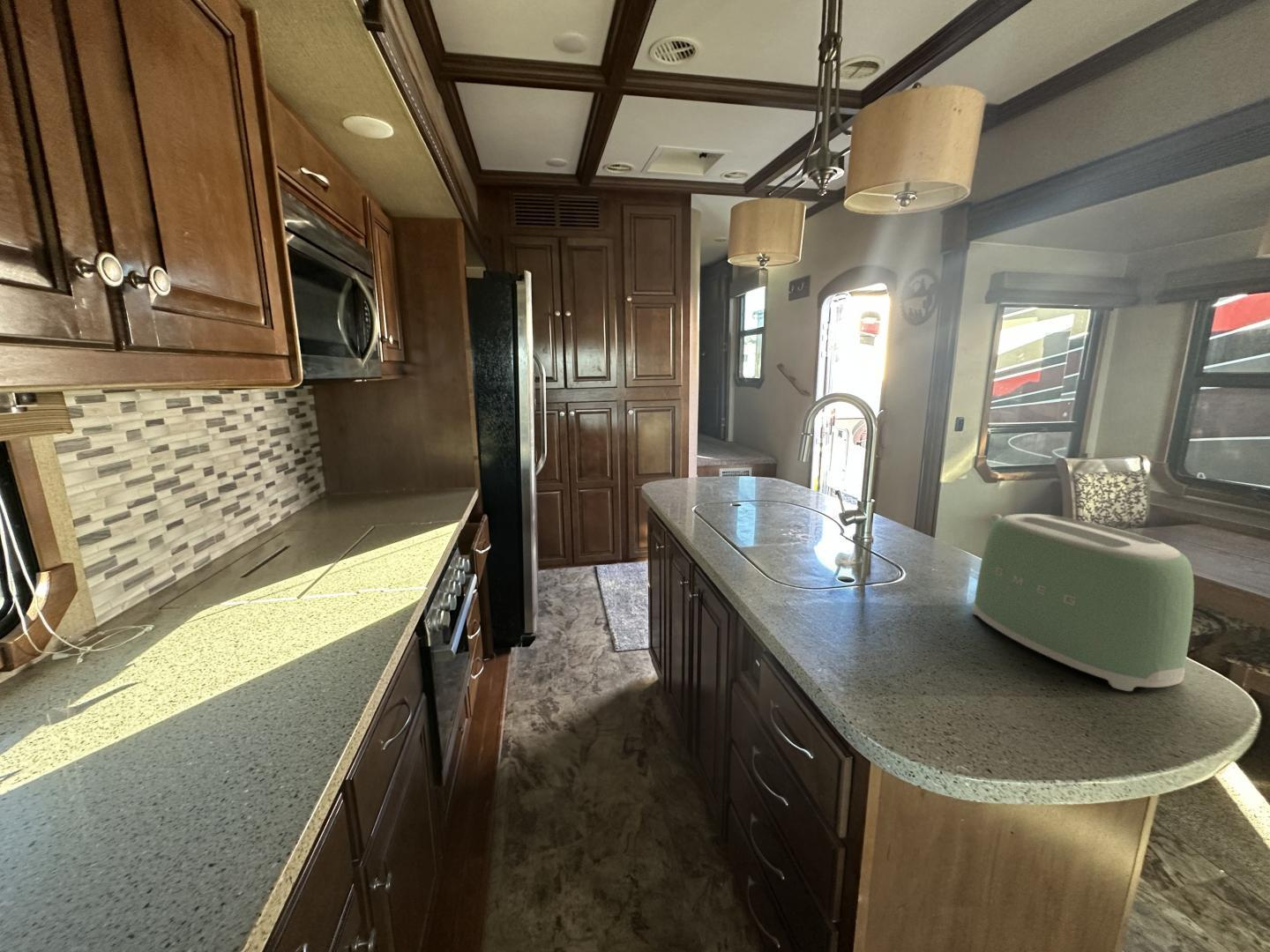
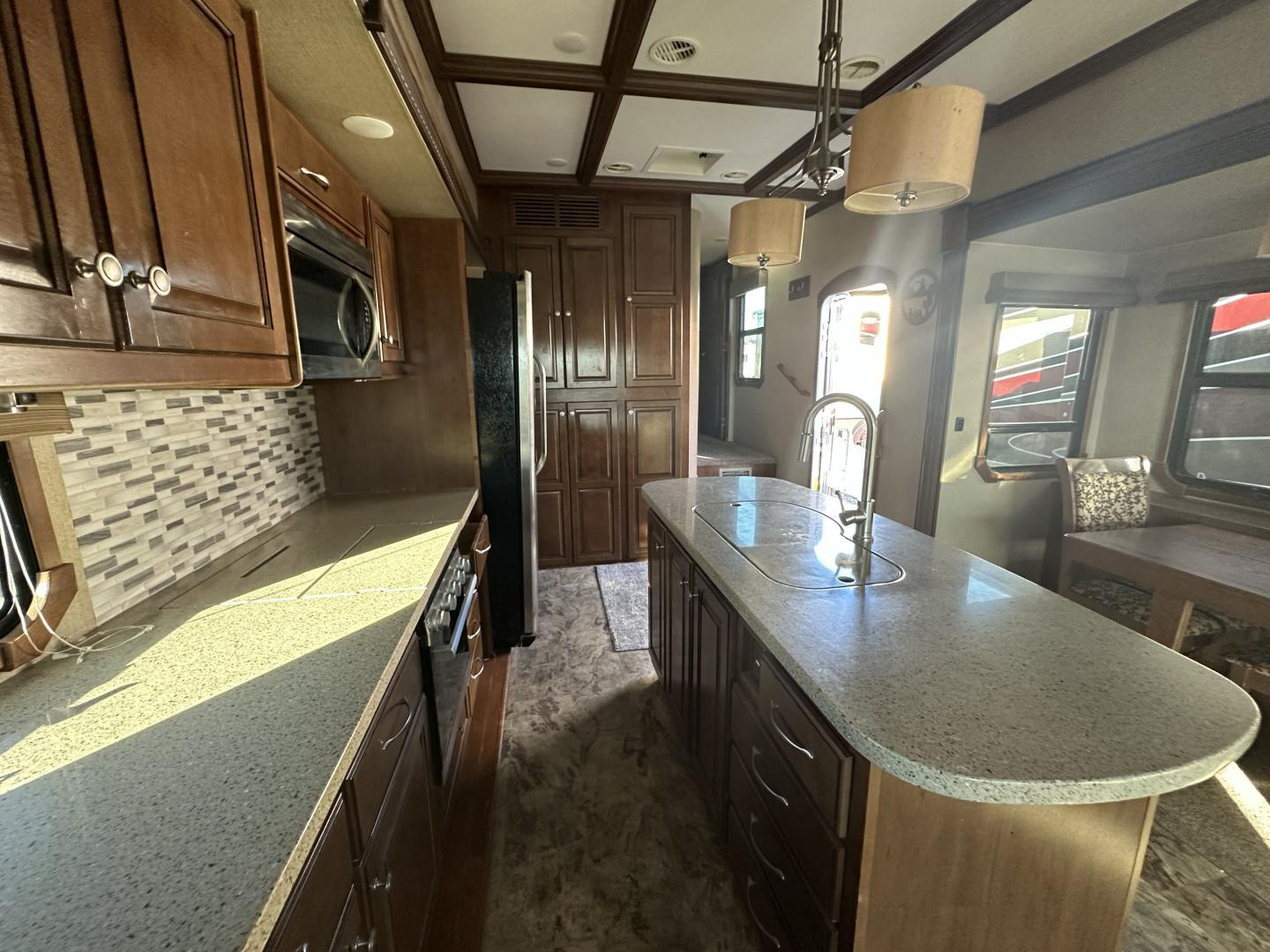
- toaster [971,513,1195,692]
